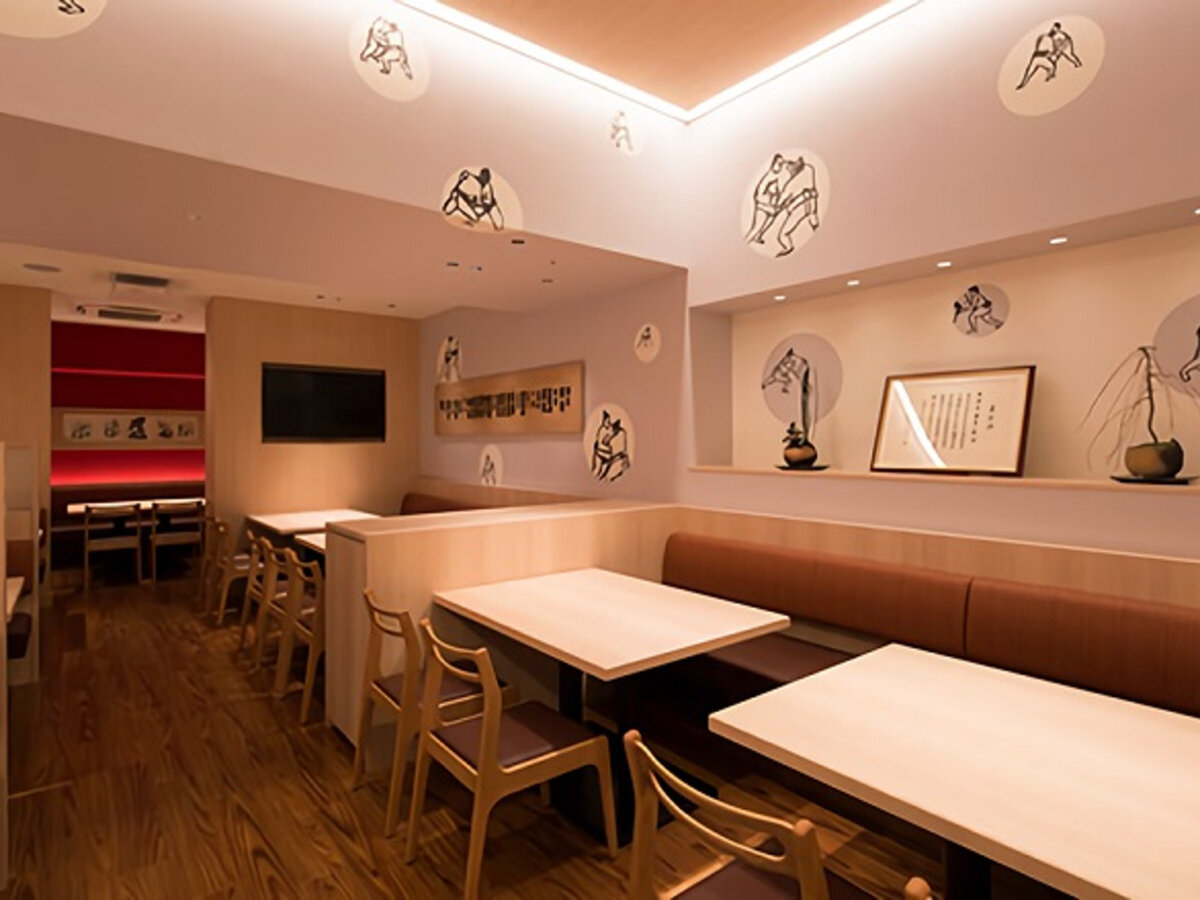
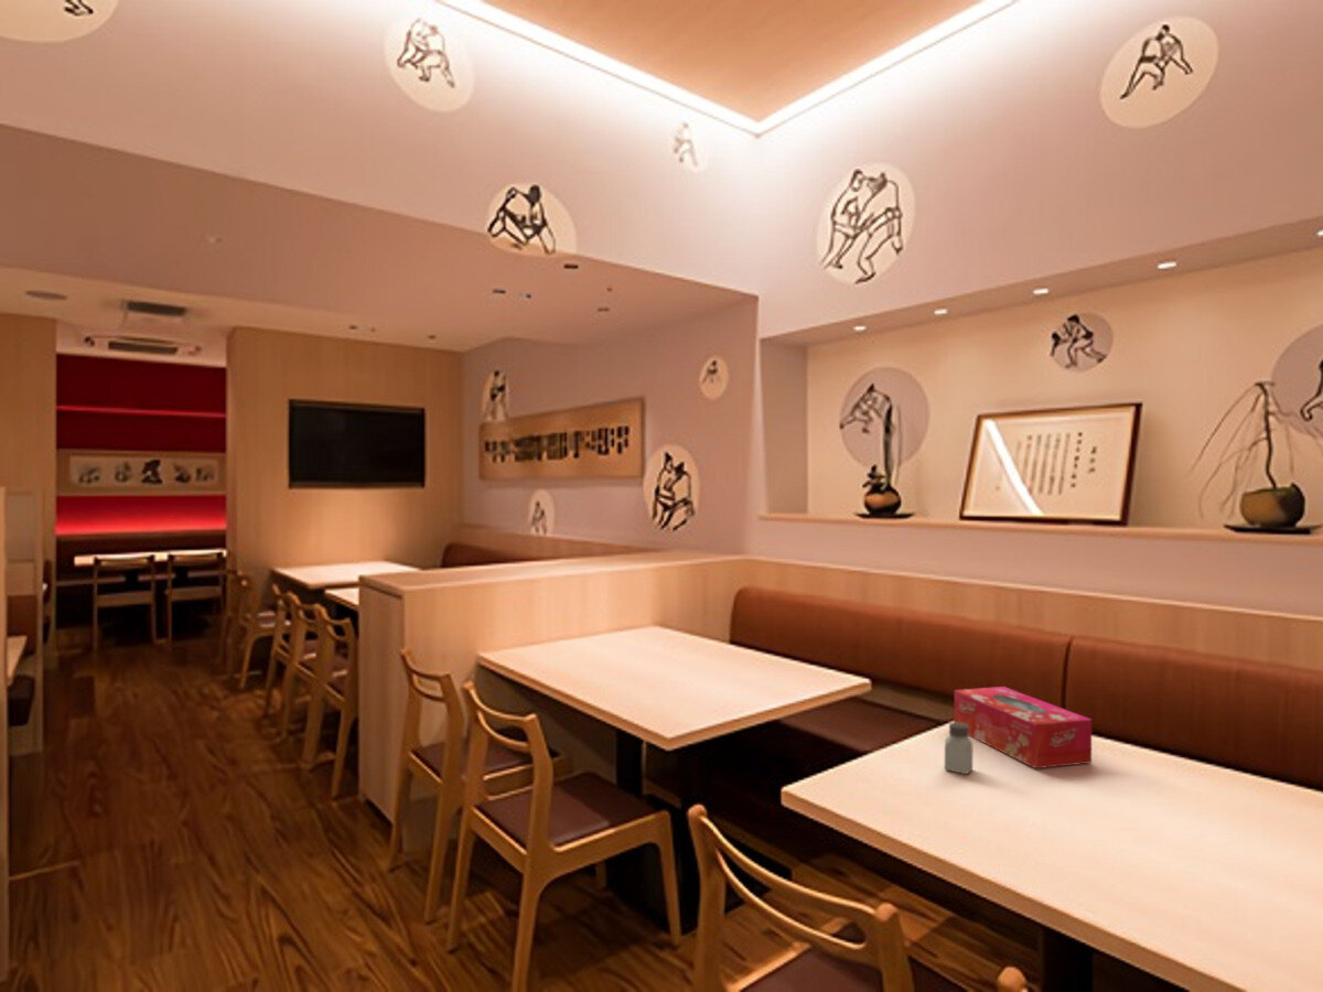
+ saltshaker [944,722,974,775]
+ tissue box [953,686,1093,769]
